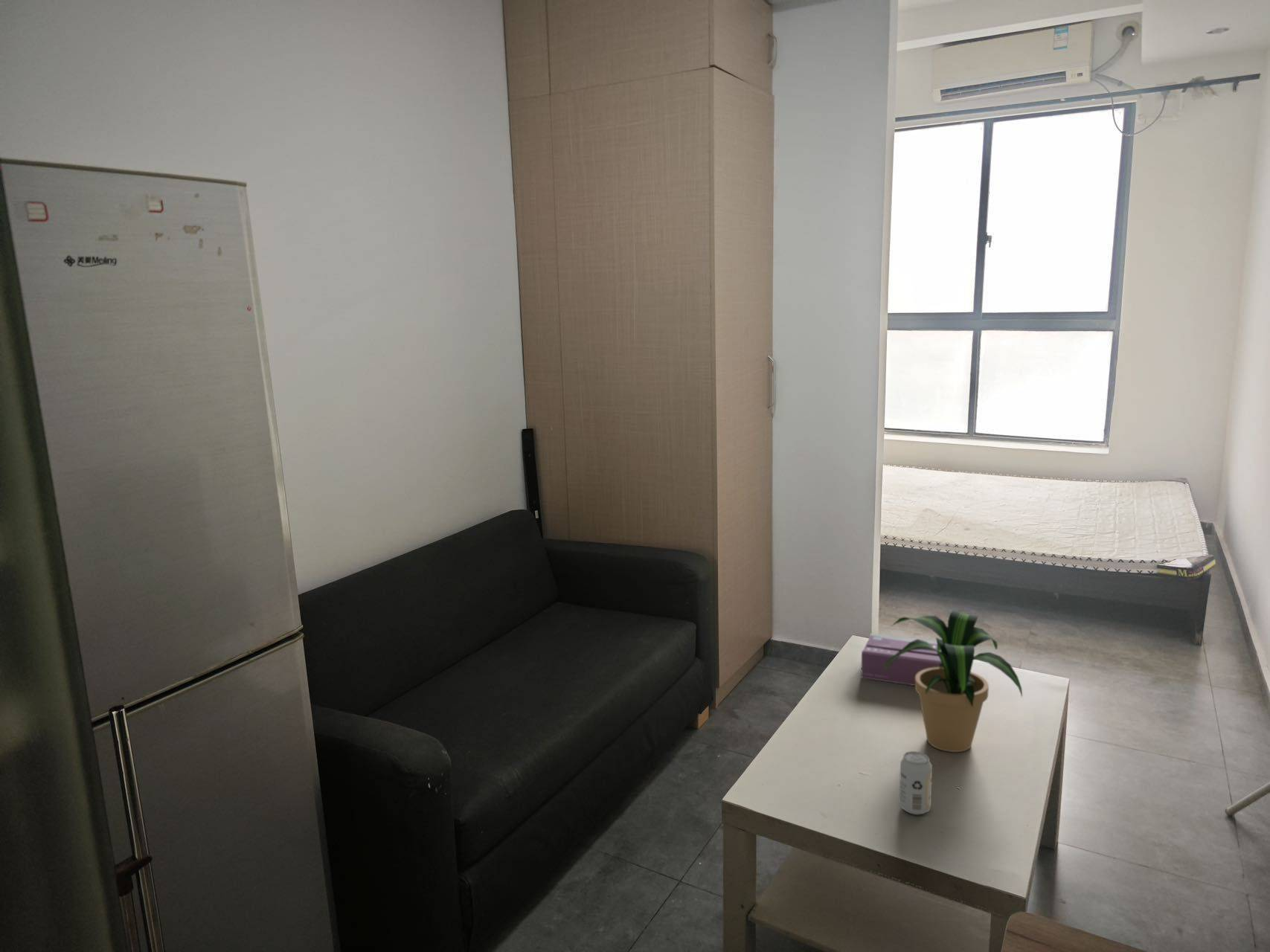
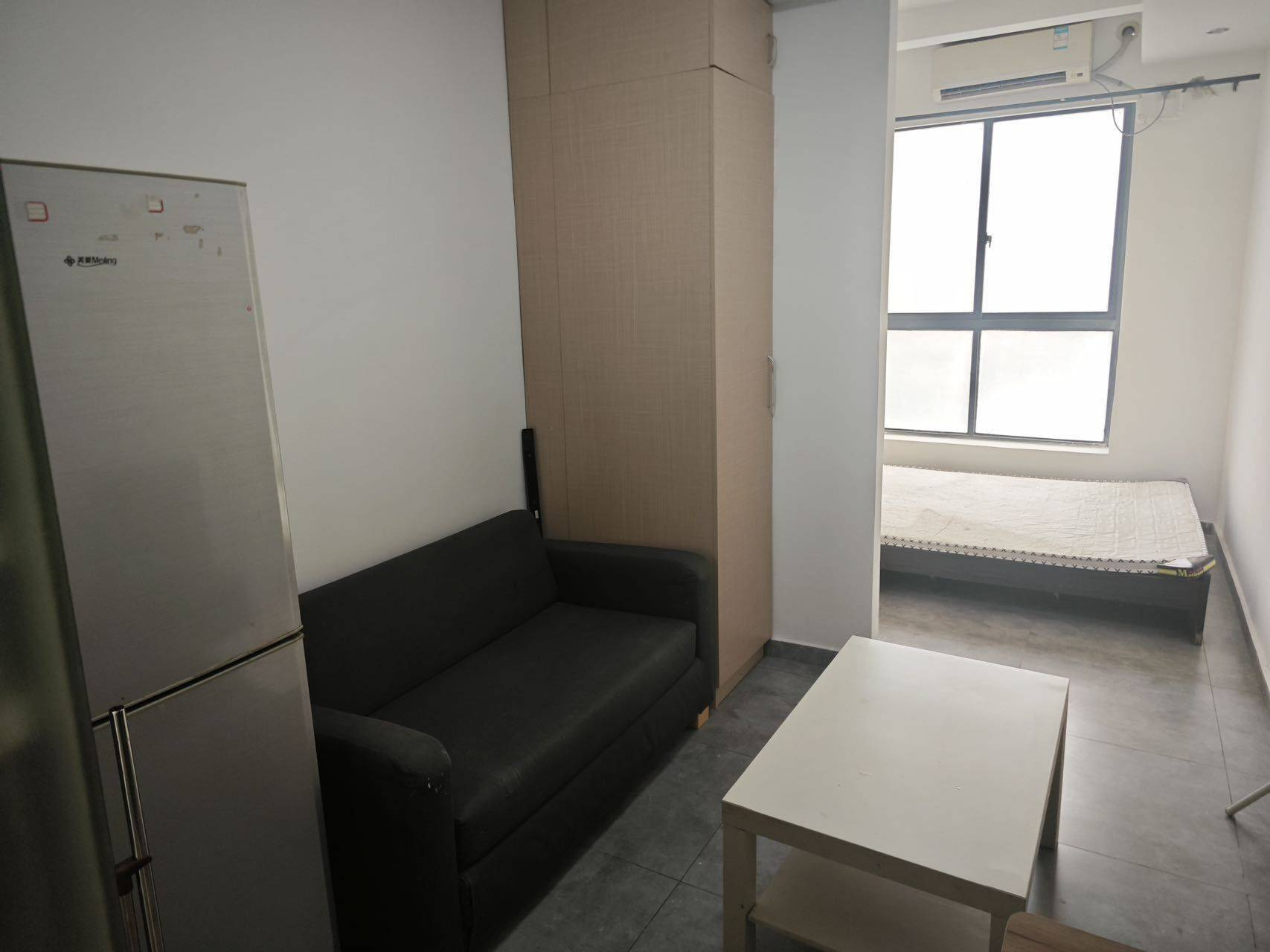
- tissue box [860,632,942,686]
- beverage can [899,750,933,816]
- potted plant [884,610,1023,753]
